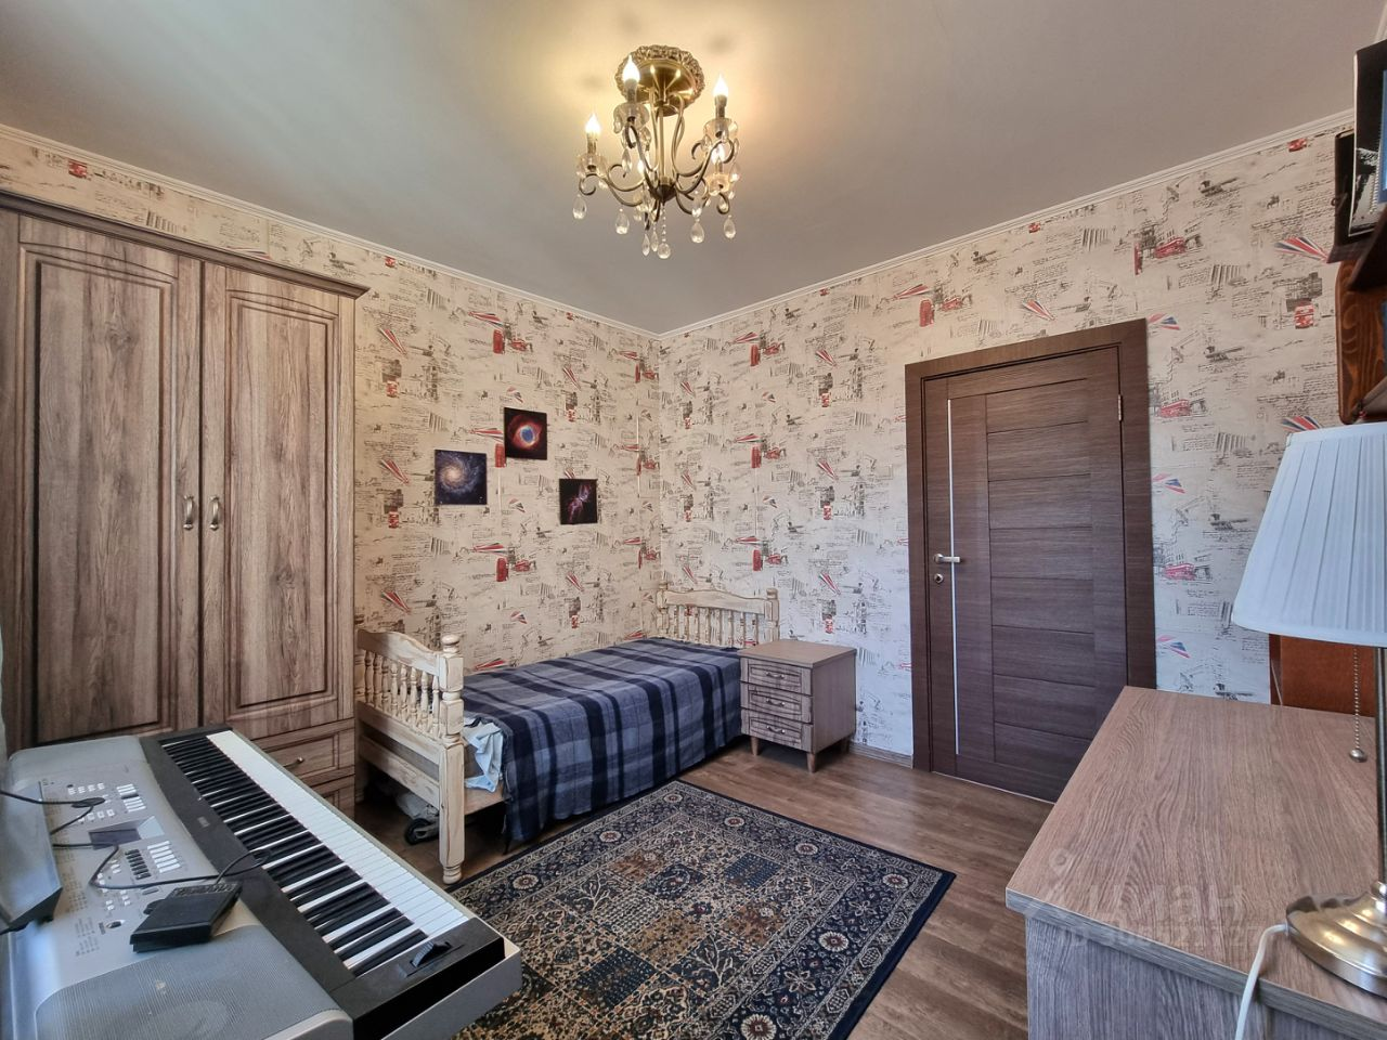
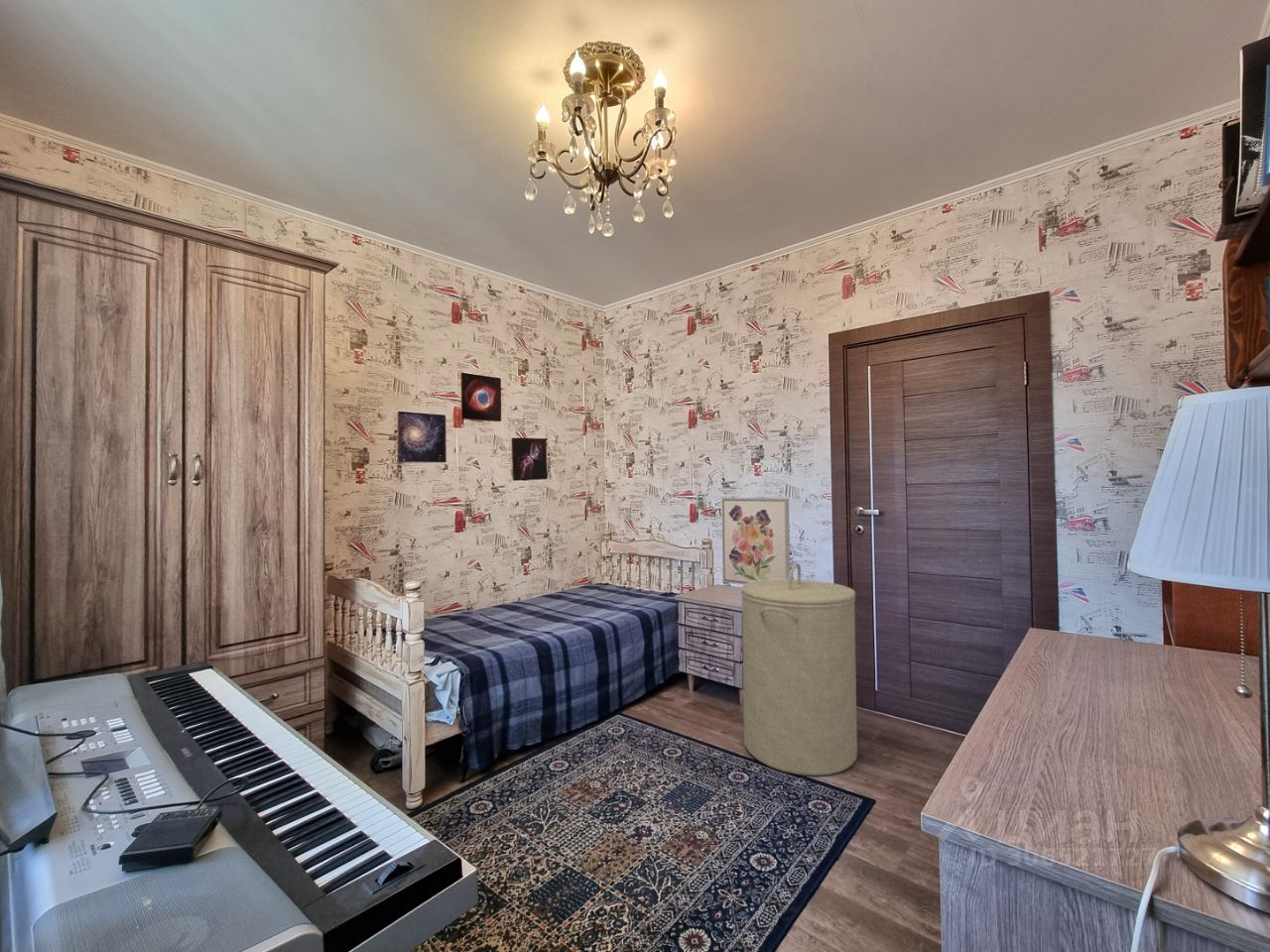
+ wall art [721,497,791,585]
+ laundry hamper [740,562,858,776]
